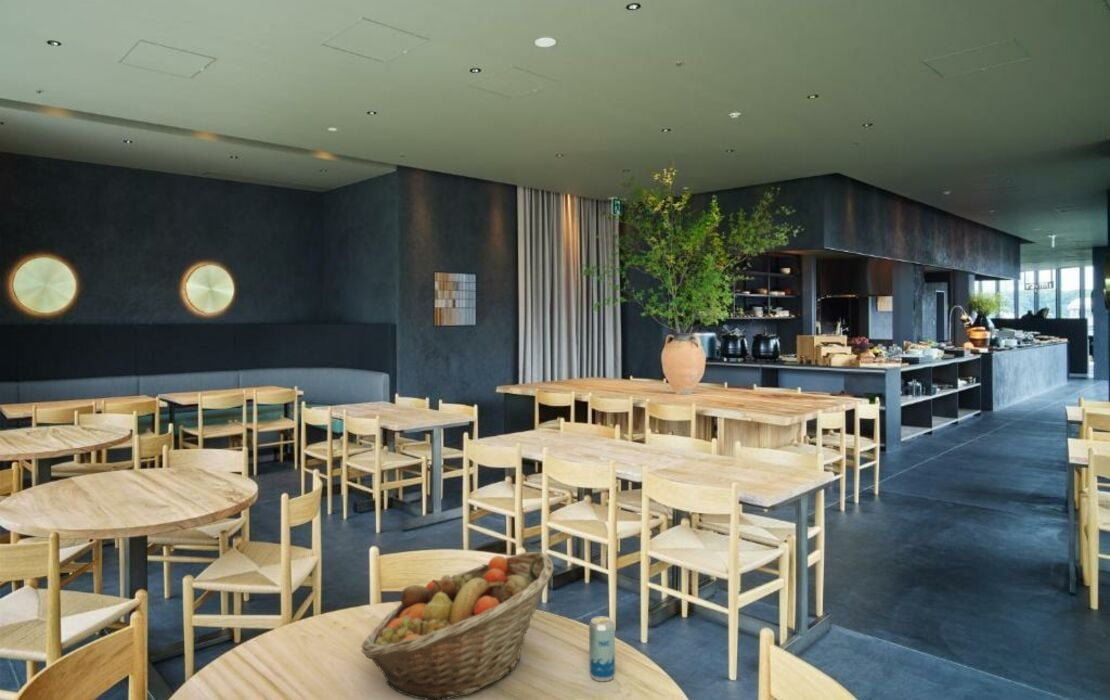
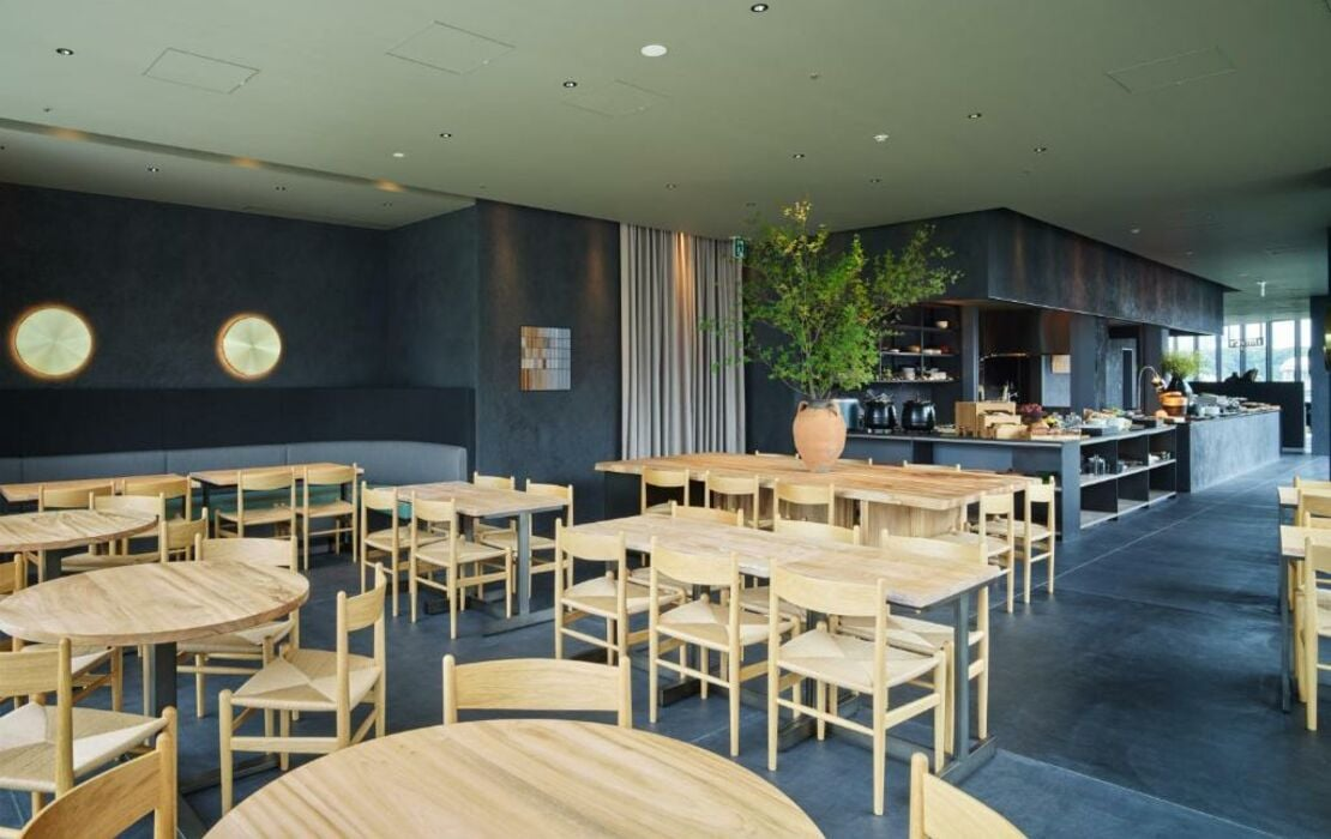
- fruit basket [360,551,555,700]
- beverage can [588,615,616,682]
